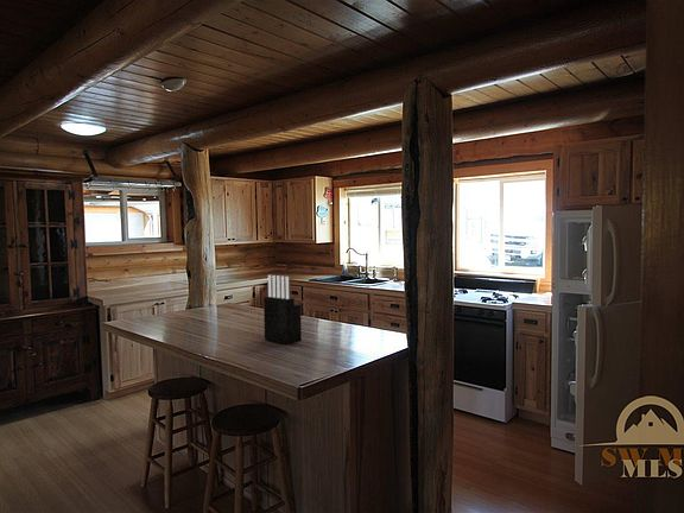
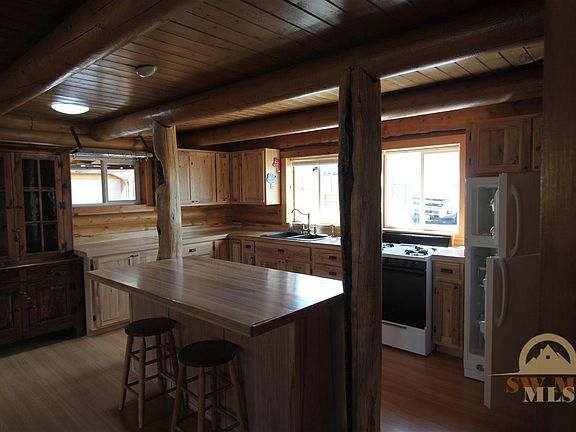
- knife block [262,274,303,346]
